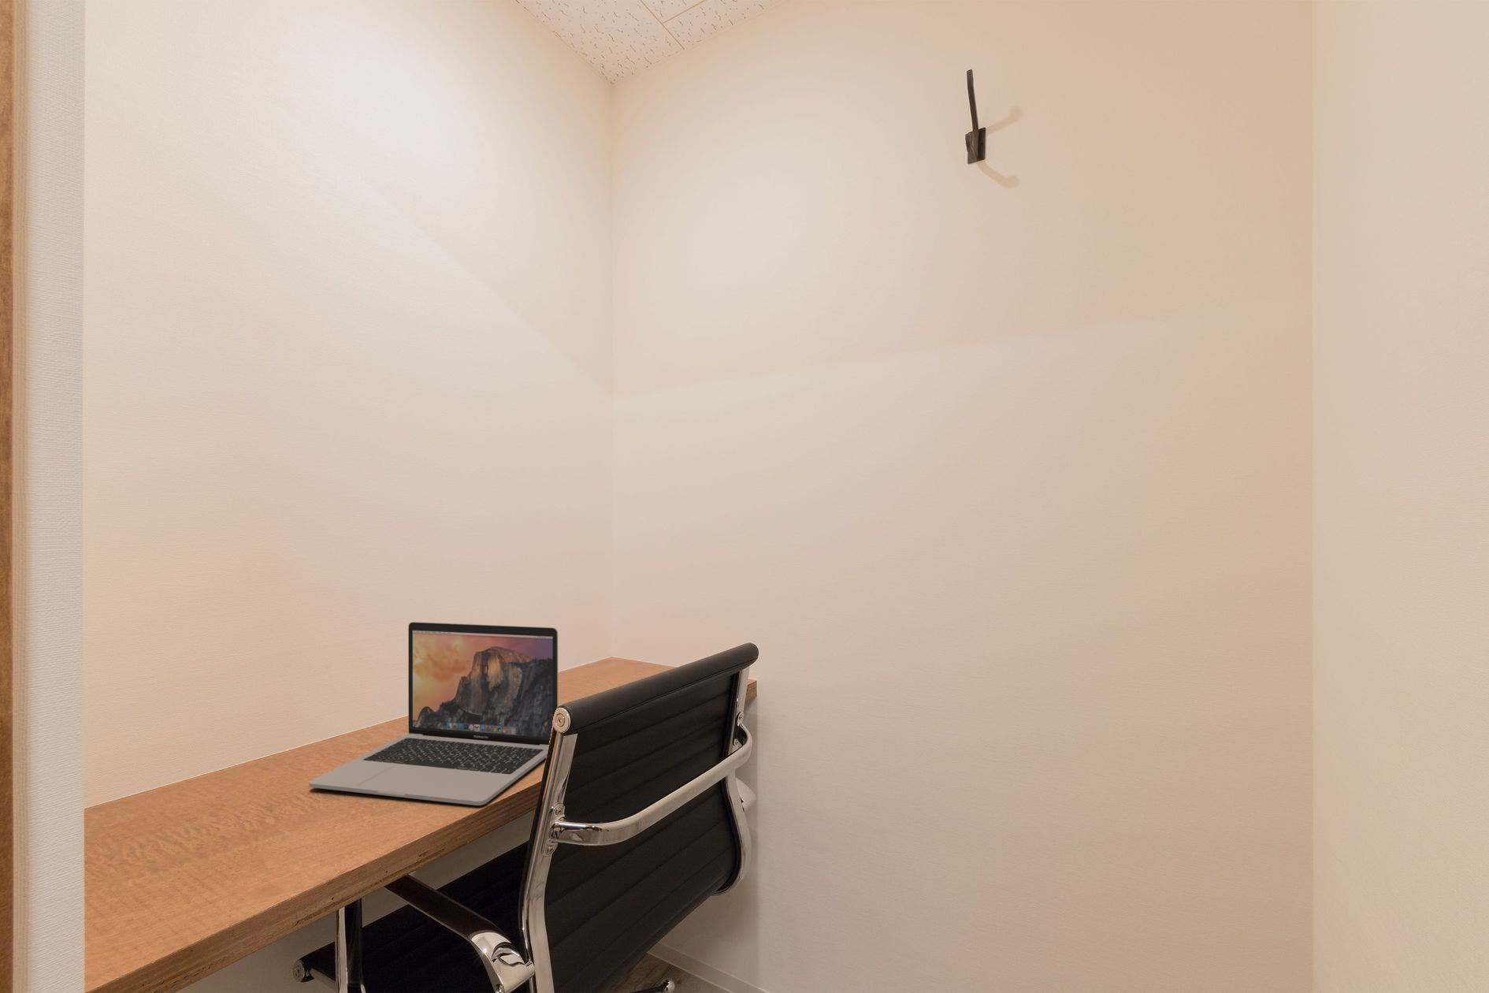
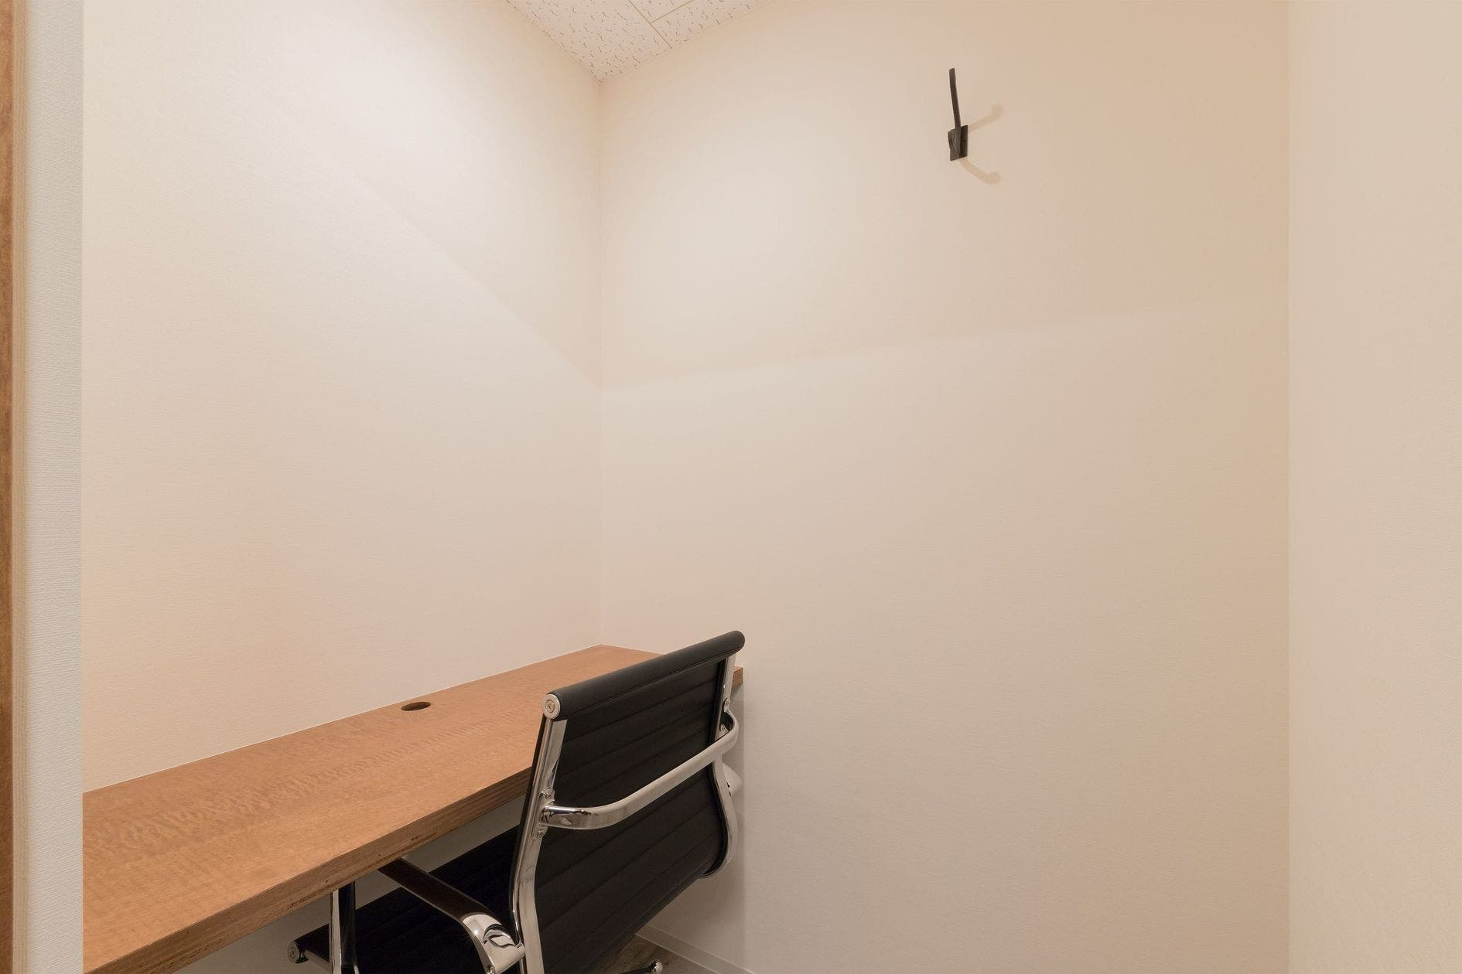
- laptop [308,621,558,806]
